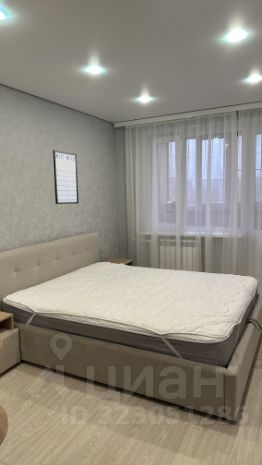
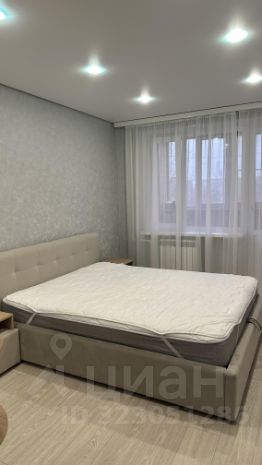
- writing board [52,149,79,205]
